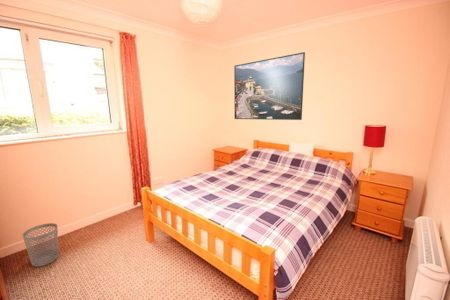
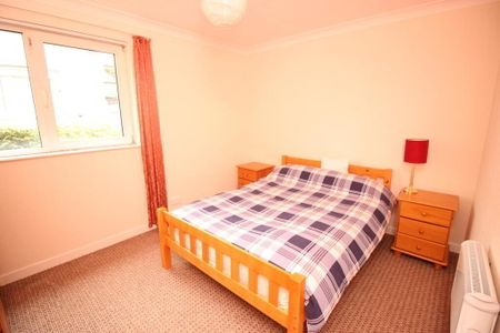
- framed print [233,51,306,121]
- wastebasket [21,222,59,268]
